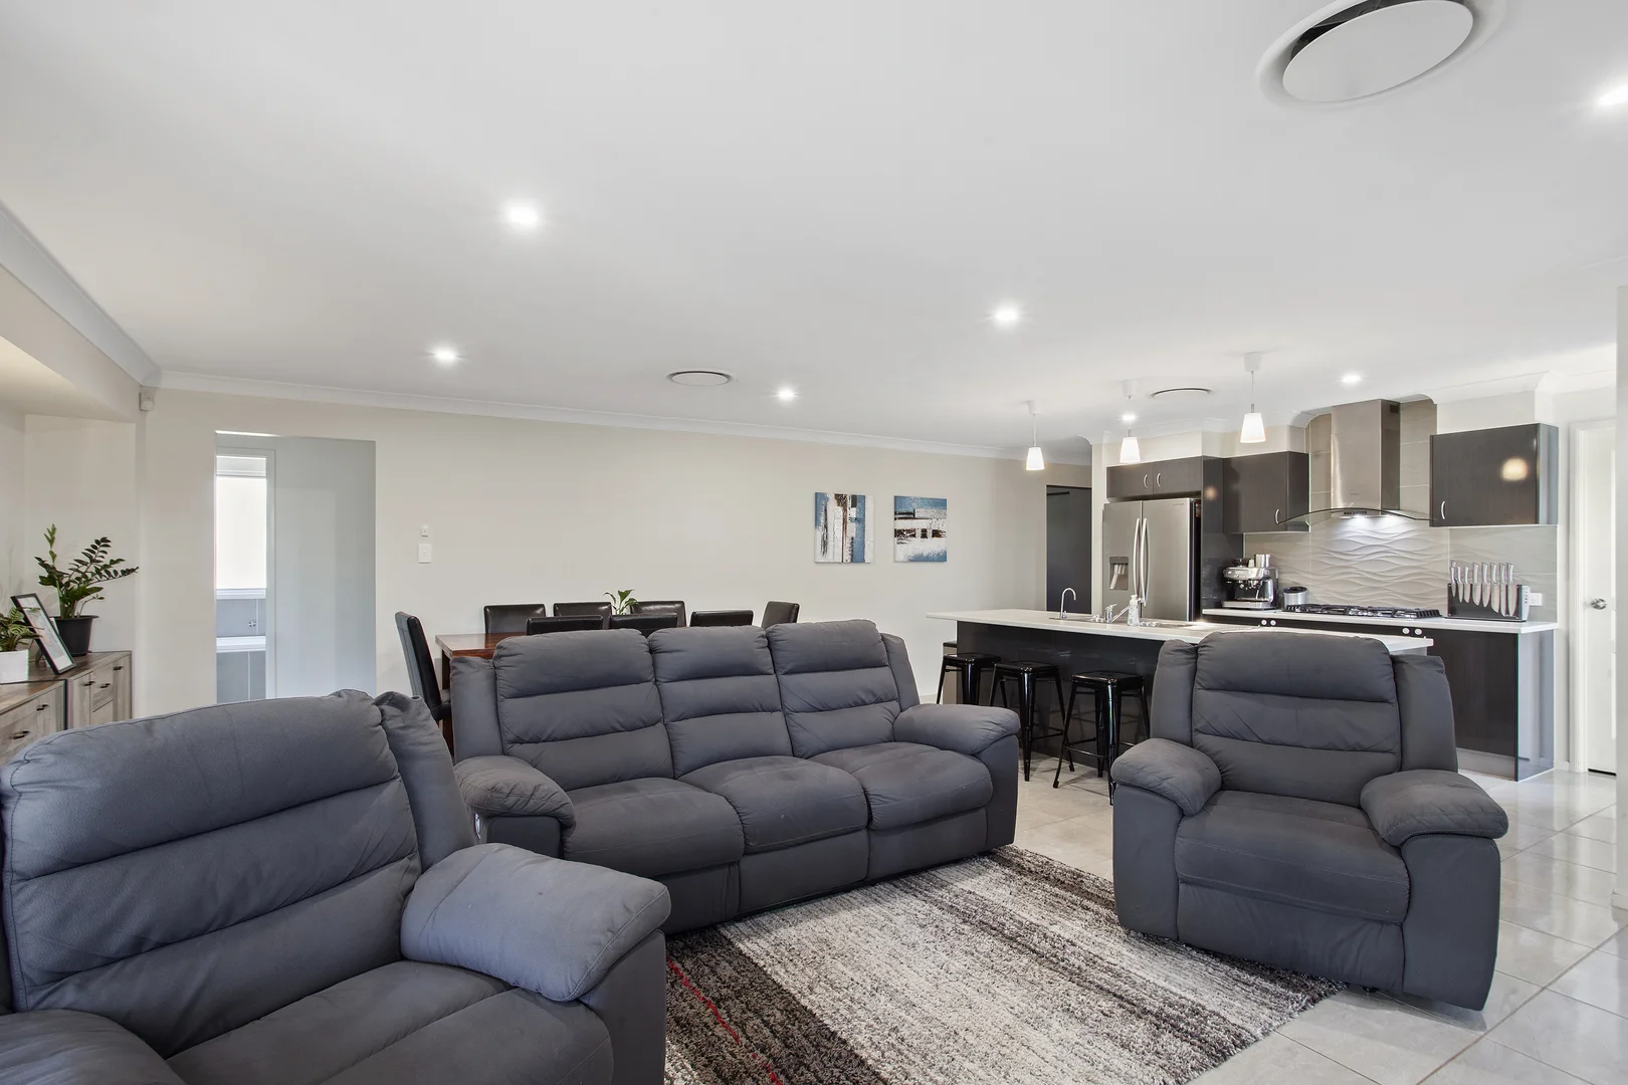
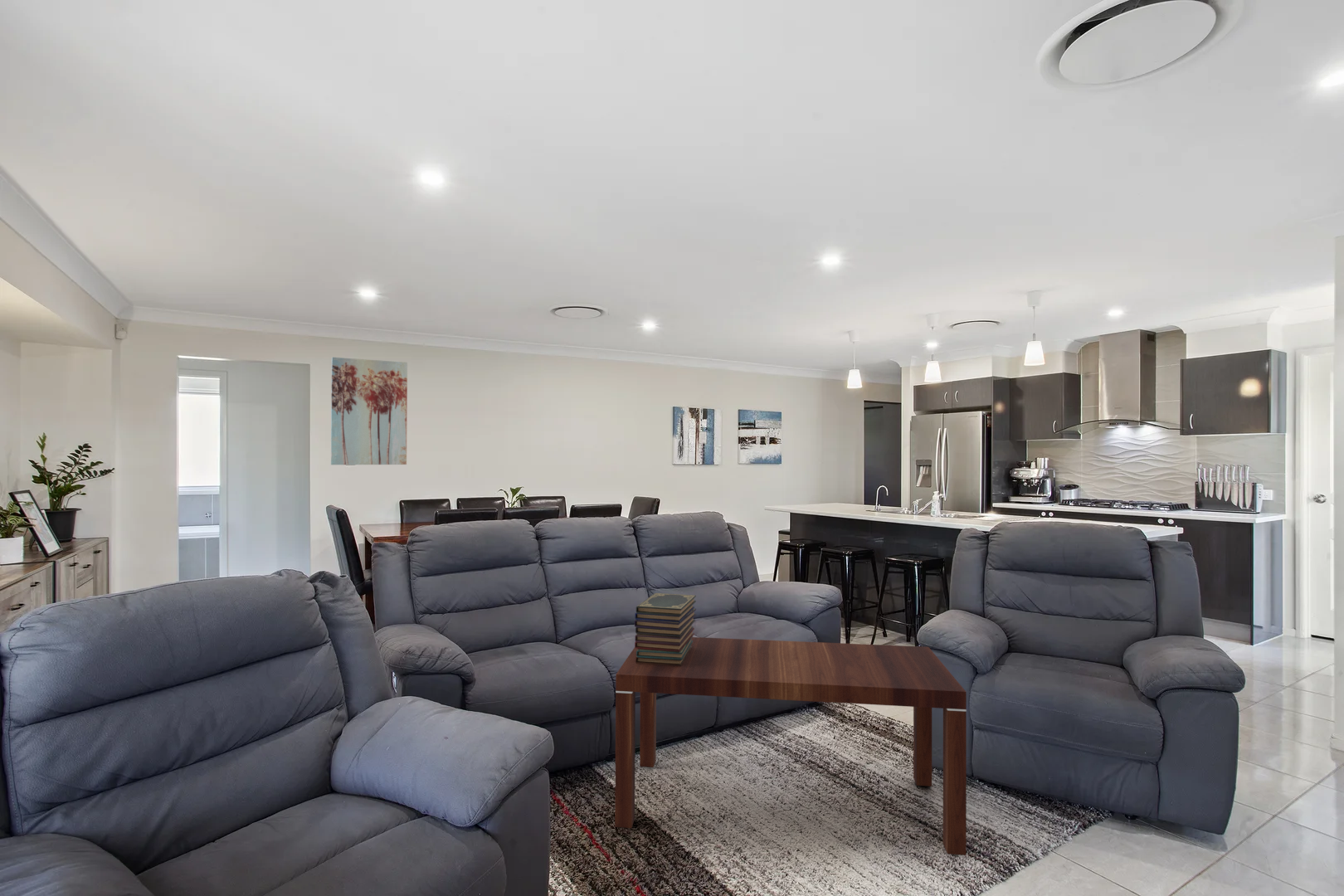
+ wall art [330,357,408,465]
+ coffee table [615,636,967,856]
+ book stack [634,592,697,666]
